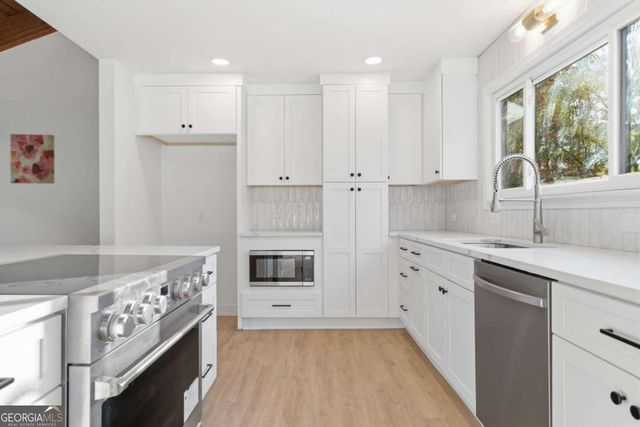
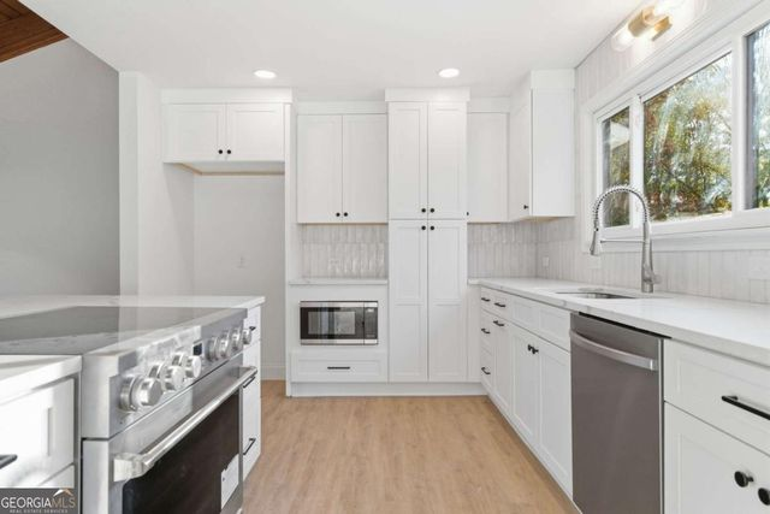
- wall art [10,133,55,185]
